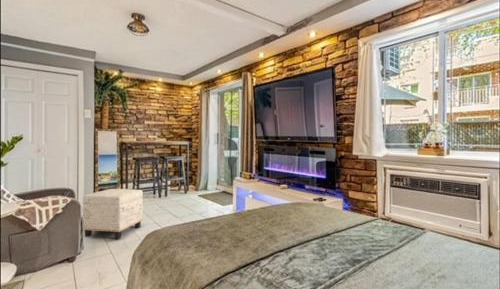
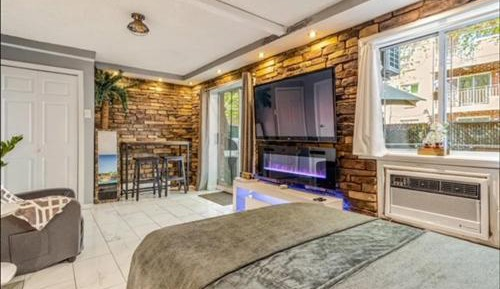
- ottoman [82,188,144,240]
